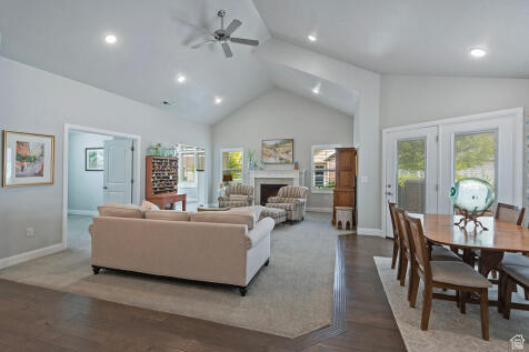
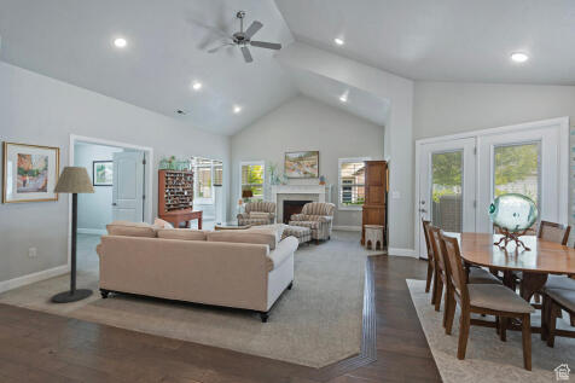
+ floor lamp [51,166,97,304]
